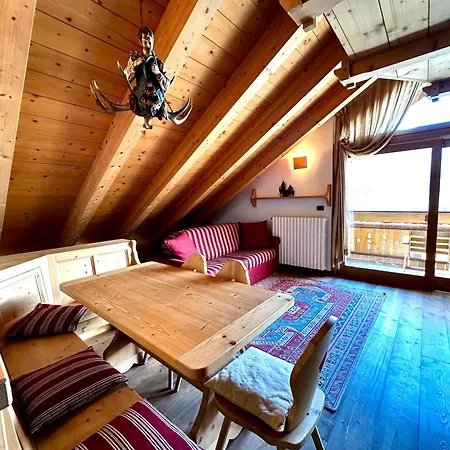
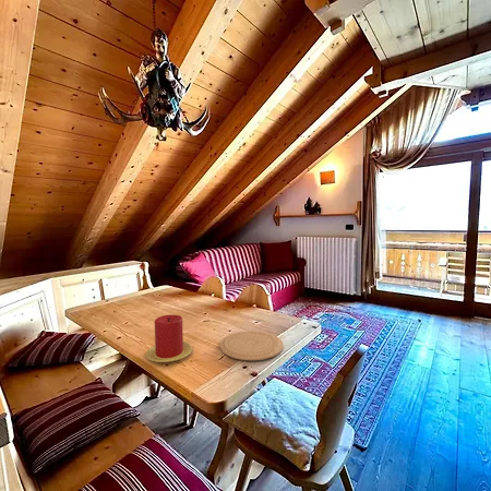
+ candle [145,313,193,363]
+ plate [219,330,284,361]
